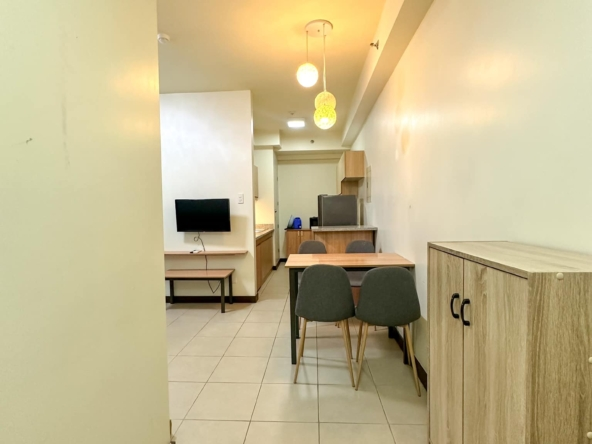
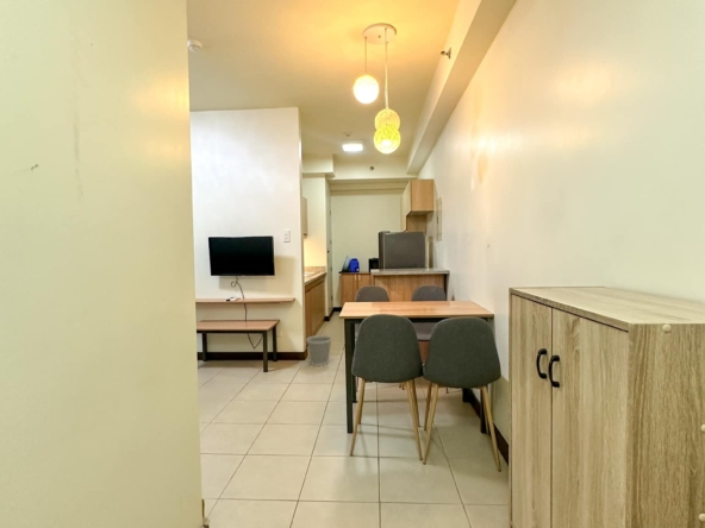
+ wastebasket [305,334,333,367]
